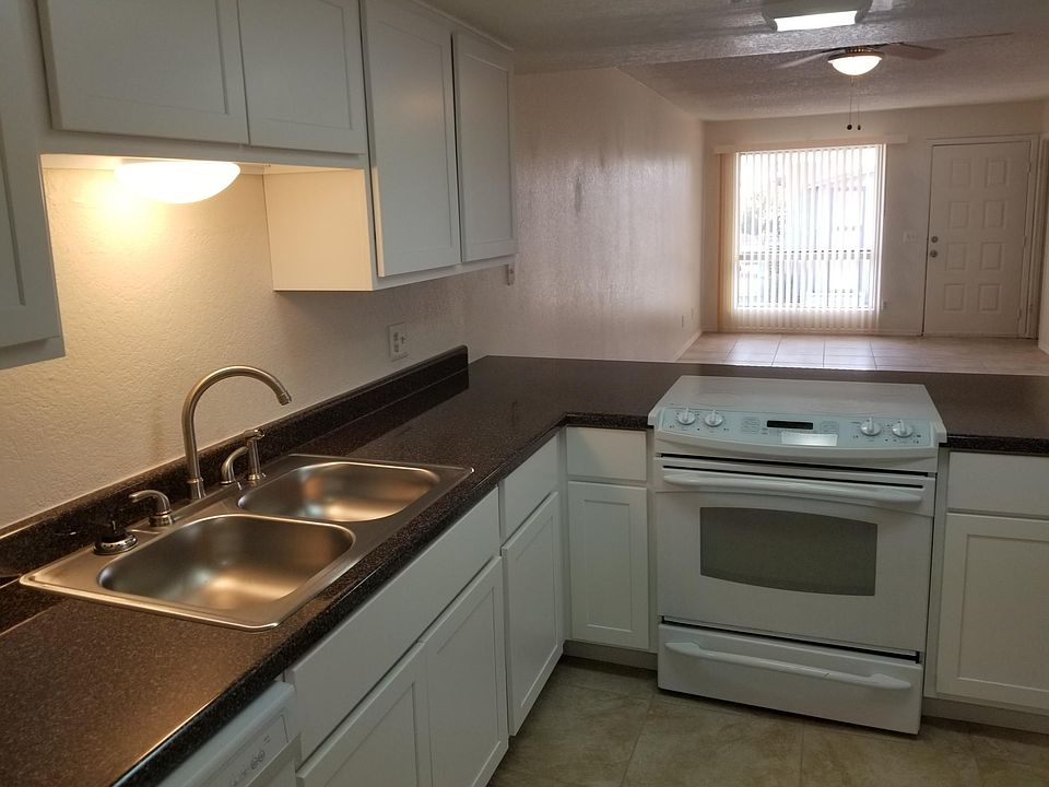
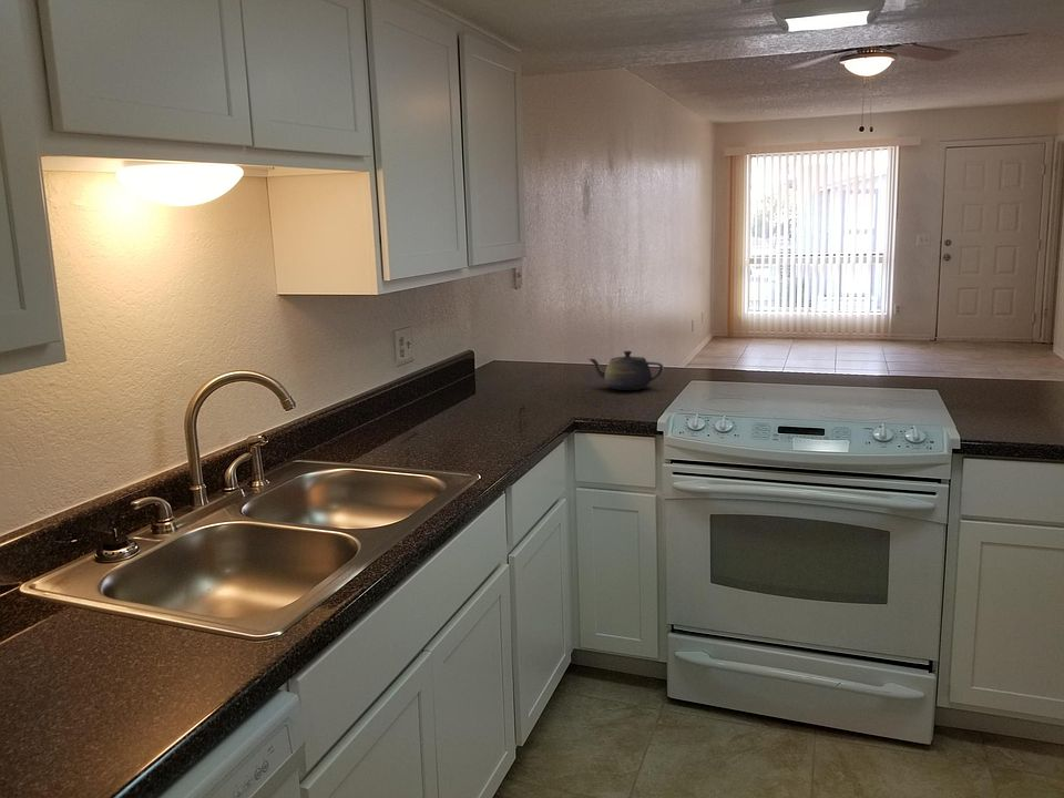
+ teapot [587,350,665,391]
